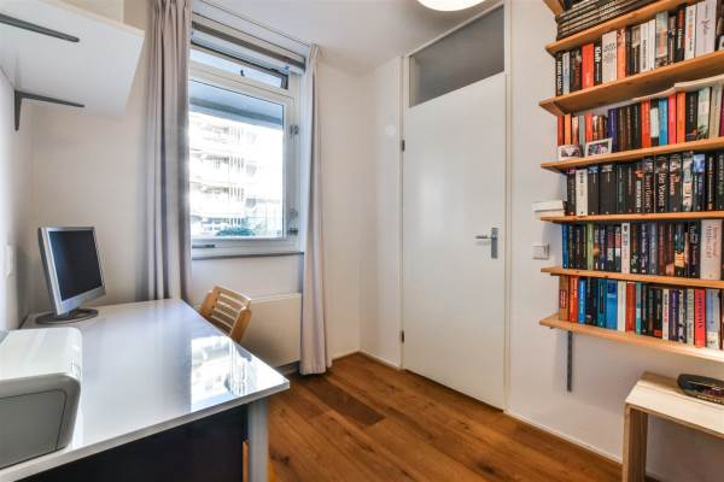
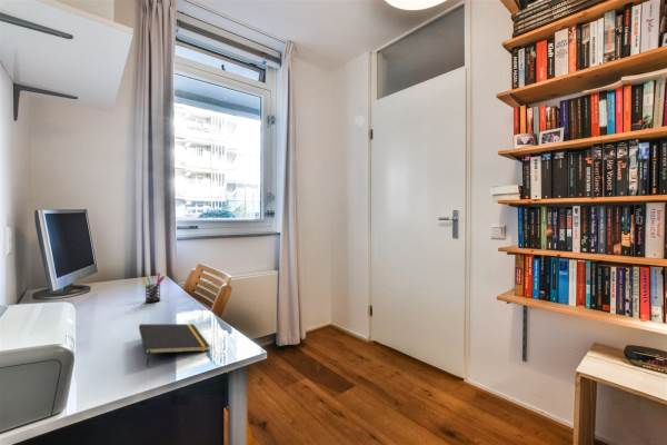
+ notepad [138,323,211,368]
+ pen holder [141,271,166,304]
